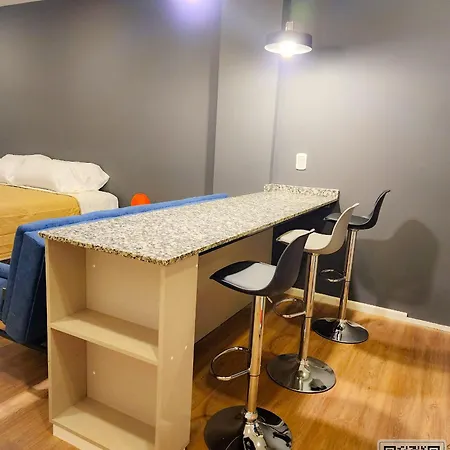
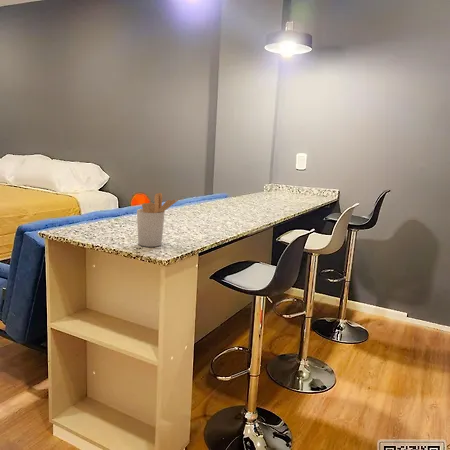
+ utensil holder [136,192,180,248]
